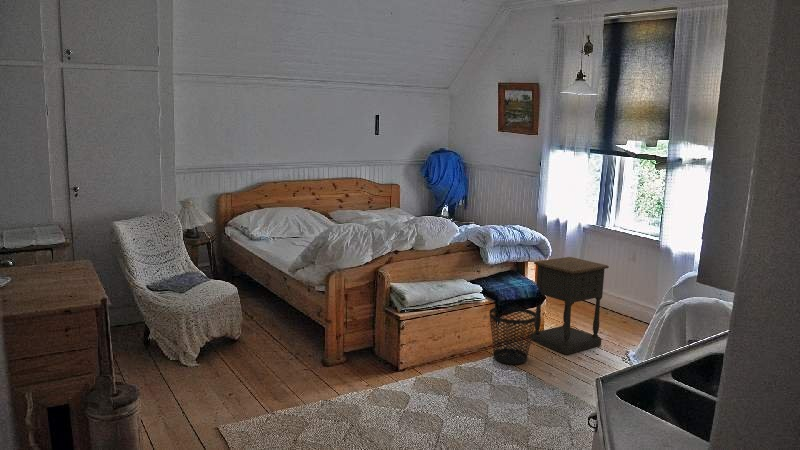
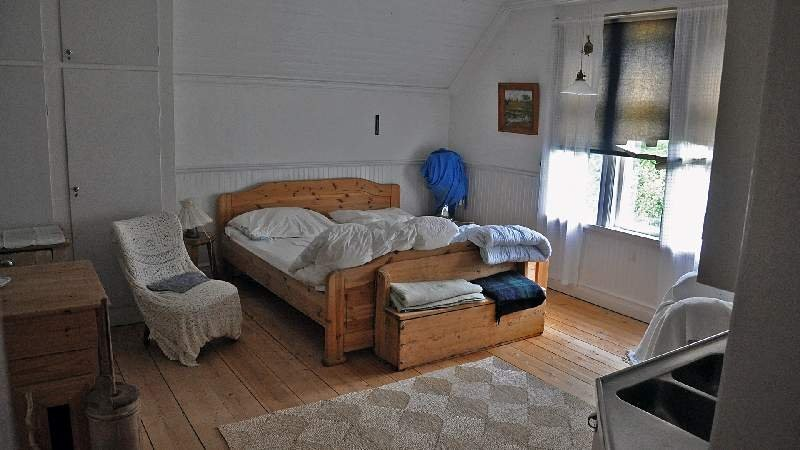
- wastebasket [488,306,537,365]
- nightstand [530,256,610,355]
